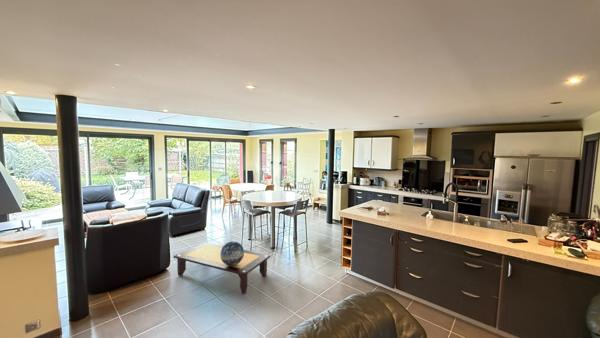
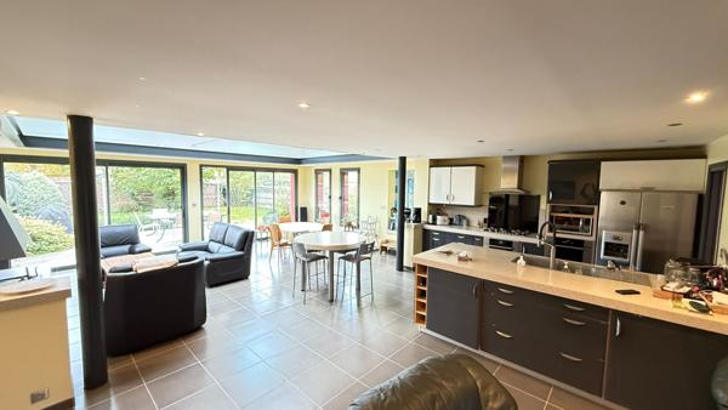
- decorative sphere [220,240,245,266]
- coffee table [173,241,271,295]
